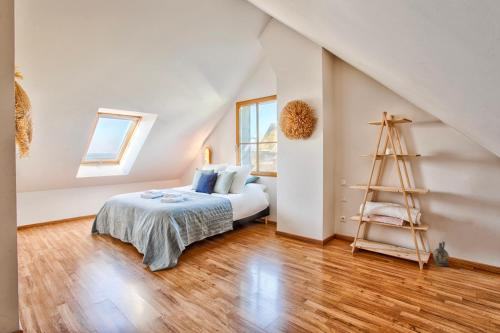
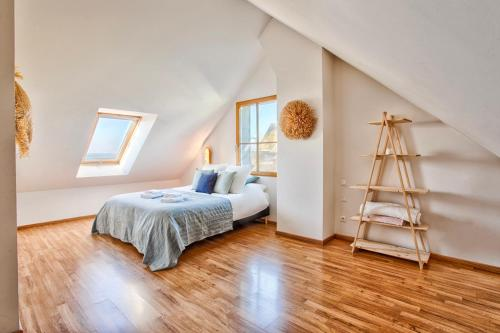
- ceramic jug [432,240,450,267]
